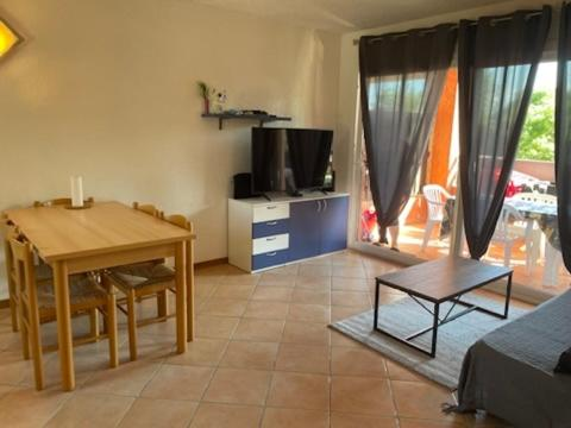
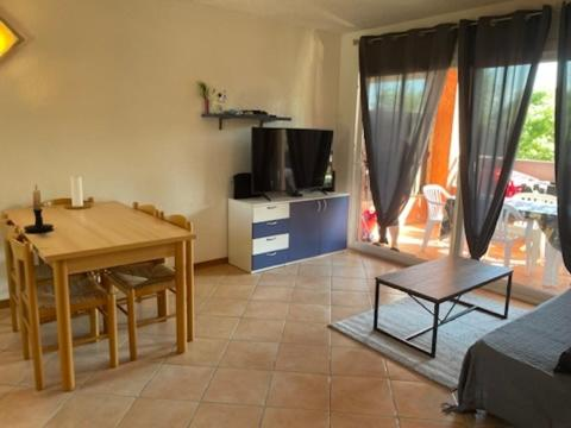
+ candle holder [23,182,55,233]
